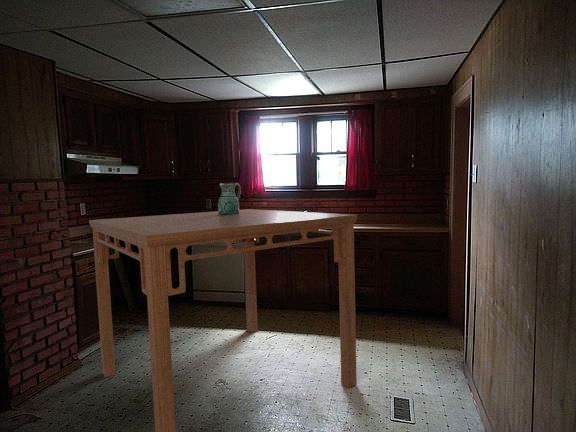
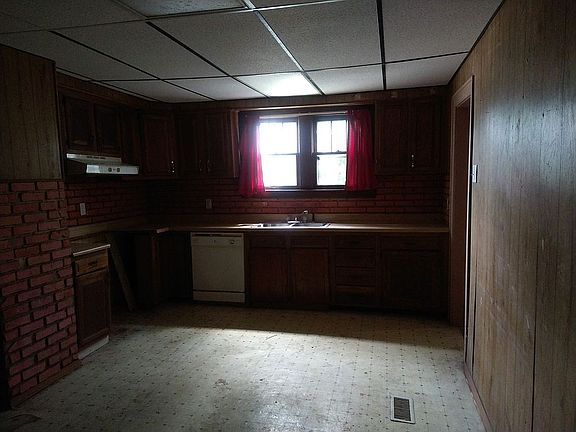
- dining table [88,208,358,432]
- ceramic pitcher [217,182,242,215]
